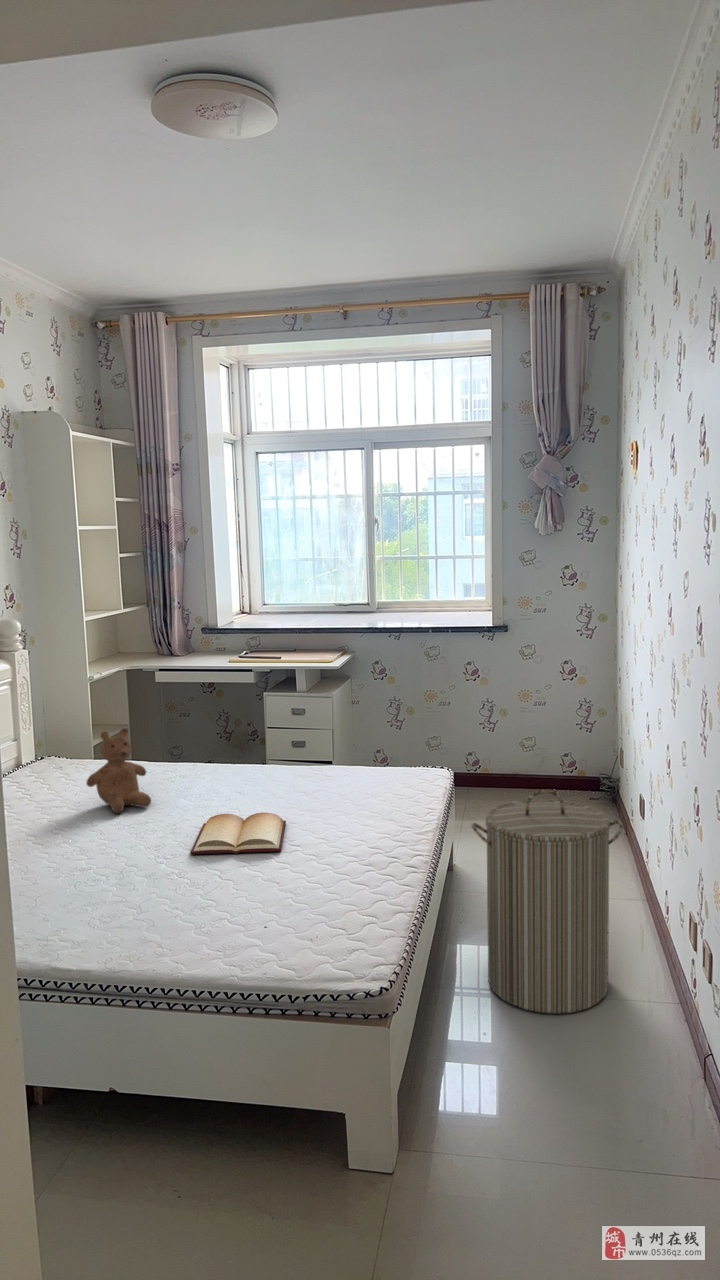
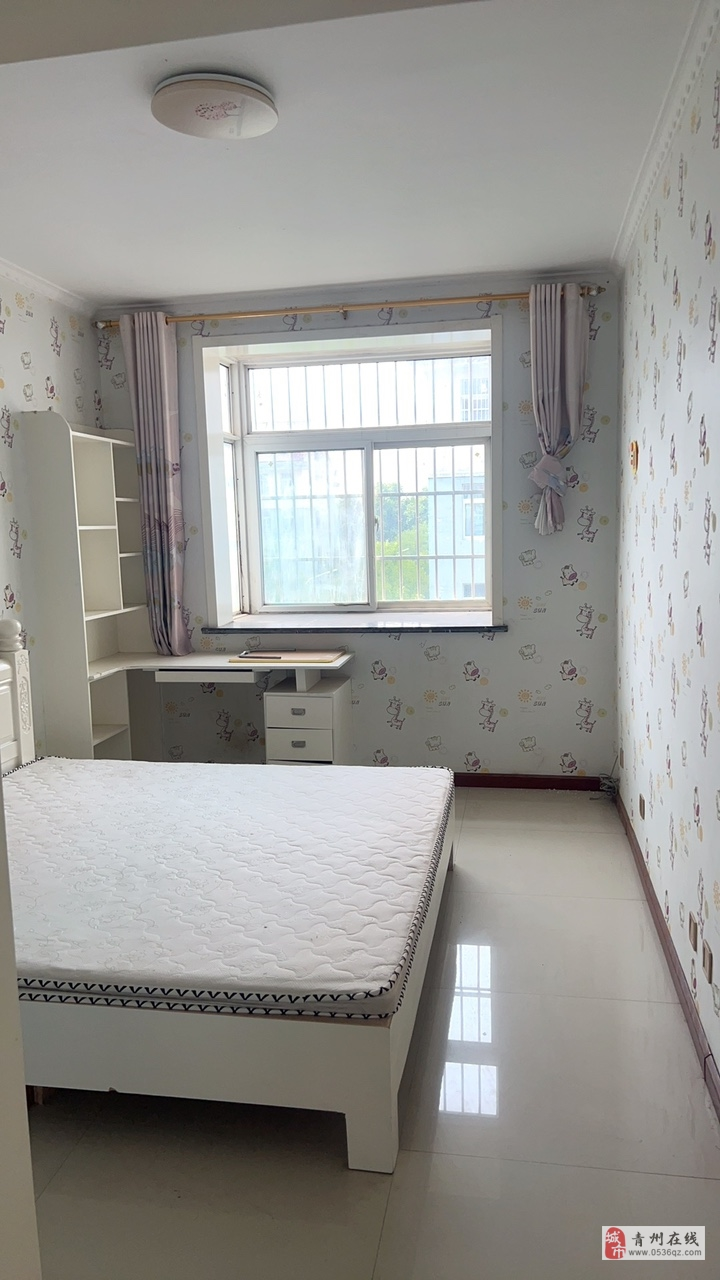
- teddy bear [85,727,152,814]
- bible [189,812,287,855]
- laundry hamper [471,789,624,1015]
